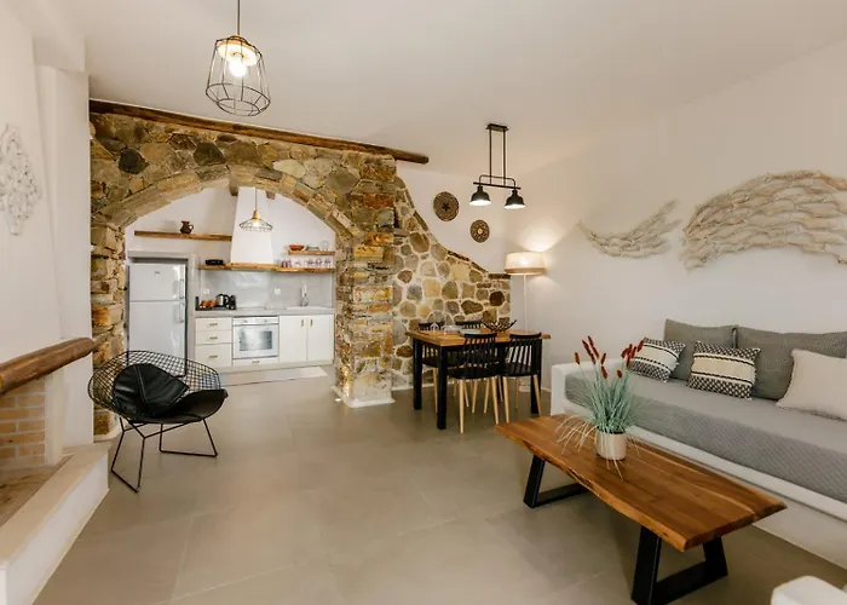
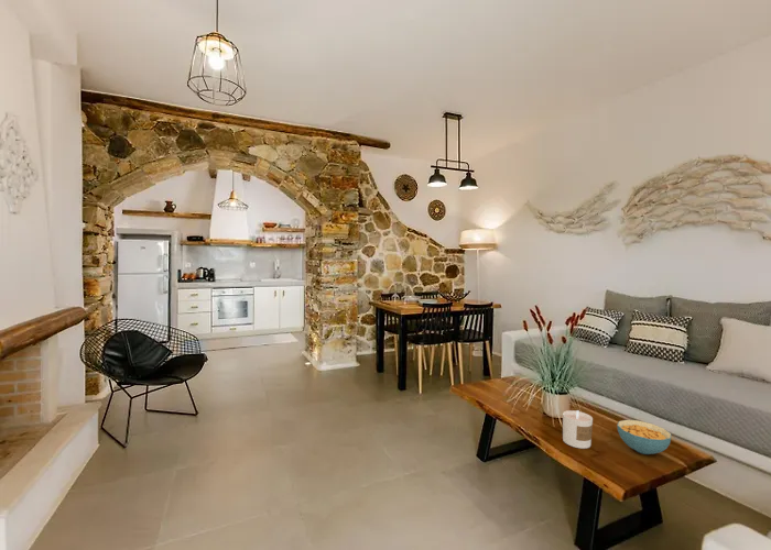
+ candle [562,409,594,450]
+ cereal bowl [616,419,672,455]
